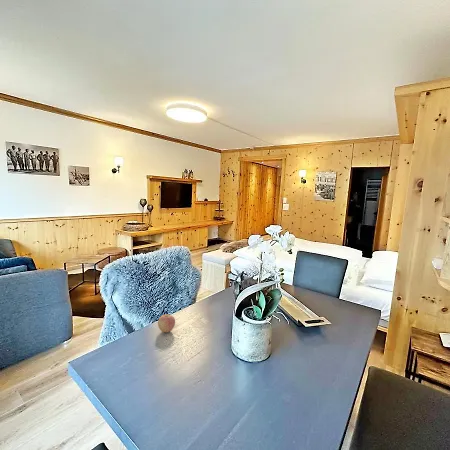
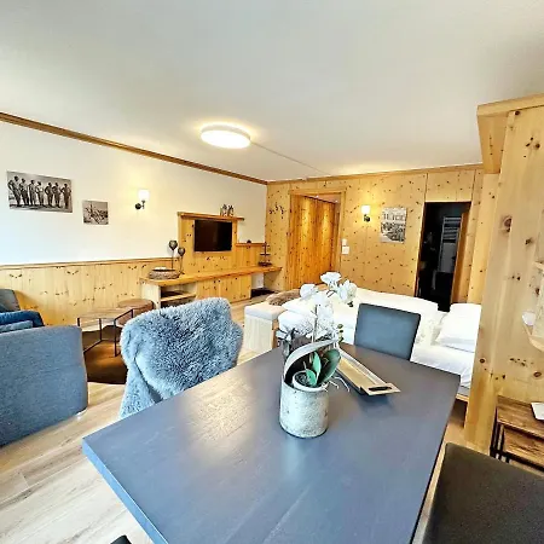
- apple [157,313,176,333]
